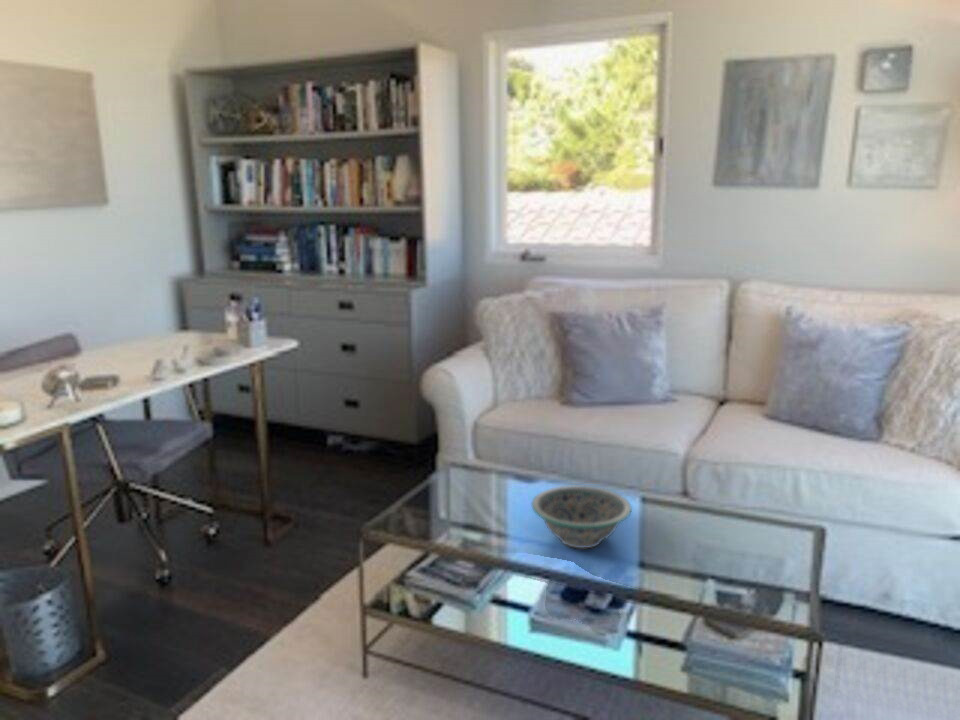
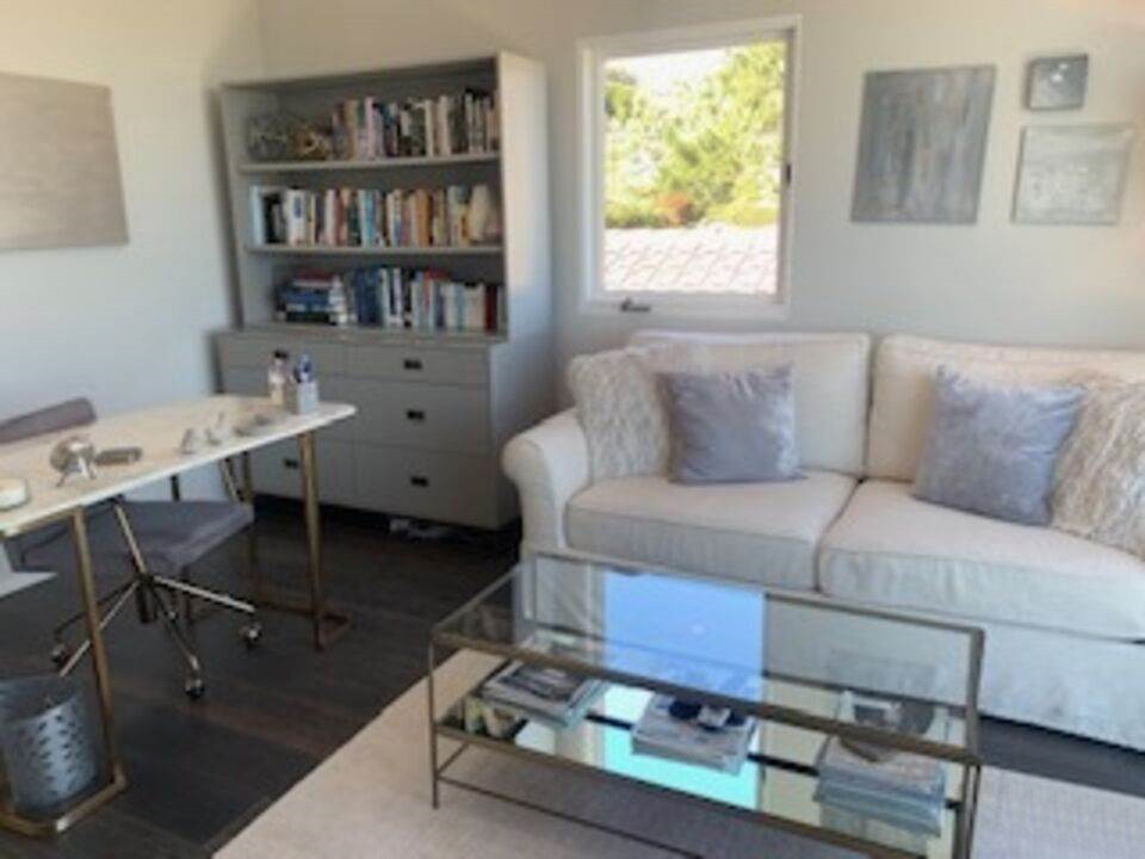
- decorative bowl [531,484,633,549]
